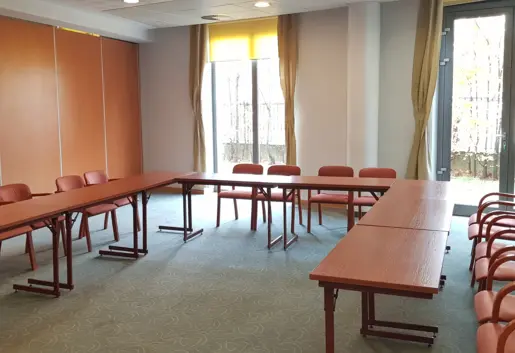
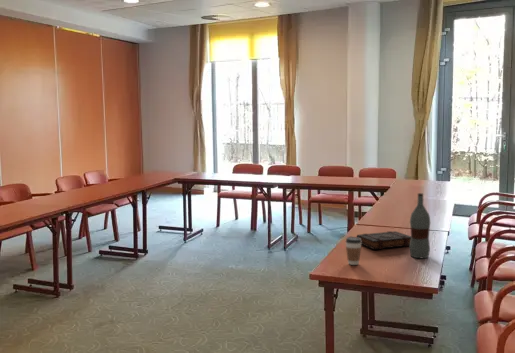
+ book [356,230,411,250]
+ coffee cup [344,236,362,266]
+ bottle [409,192,431,259]
